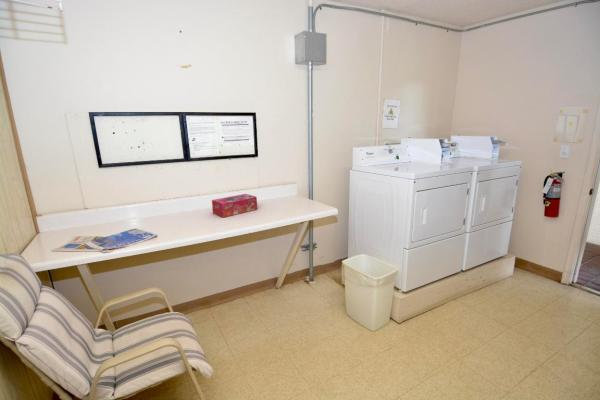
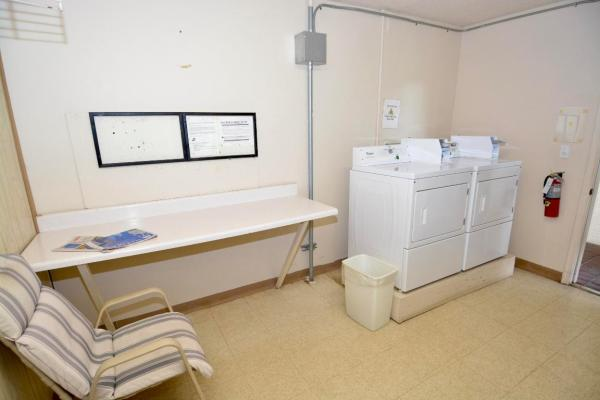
- tissue box [211,193,258,218]
